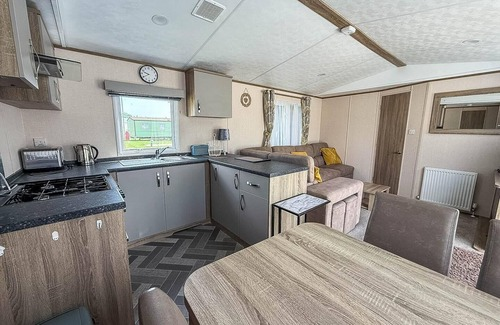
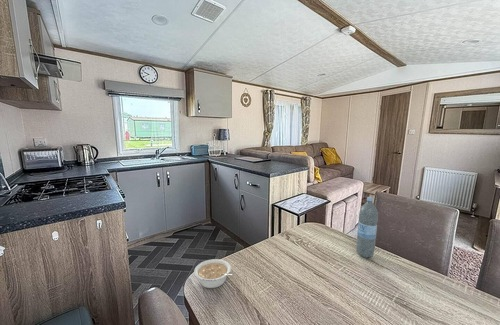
+ legume [193,258,236,289]
+ water bottle [355,196,379,259]
